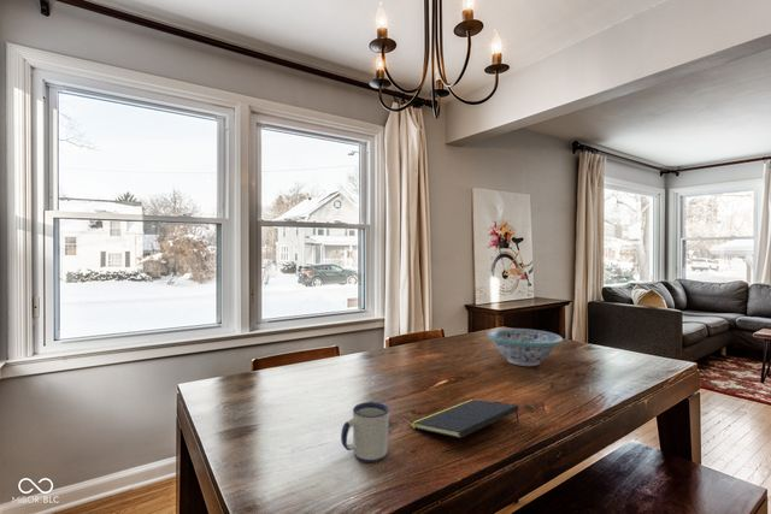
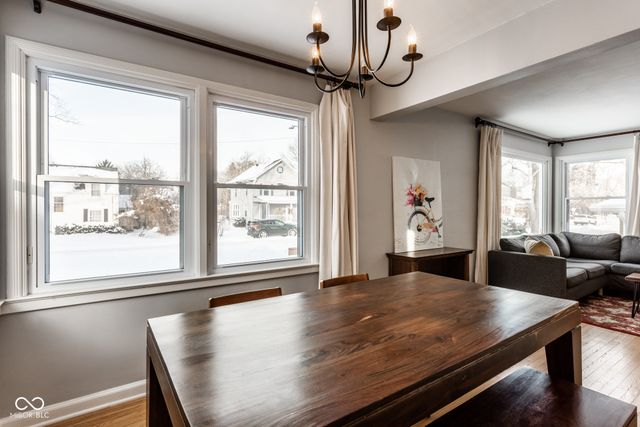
- mug [340,401,390,463]
- decorative bowl [485,327,564,367]
- notepad [408,398,520,439]
